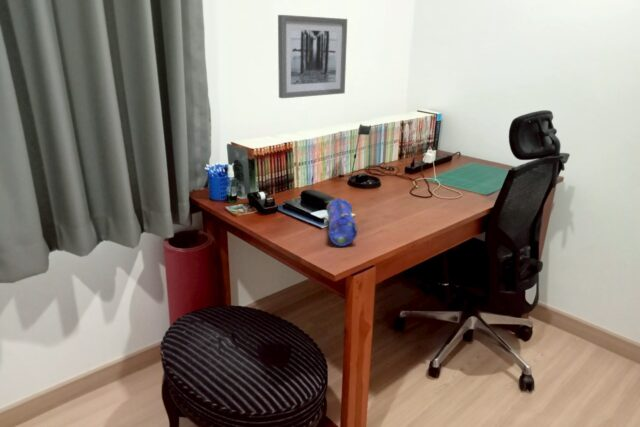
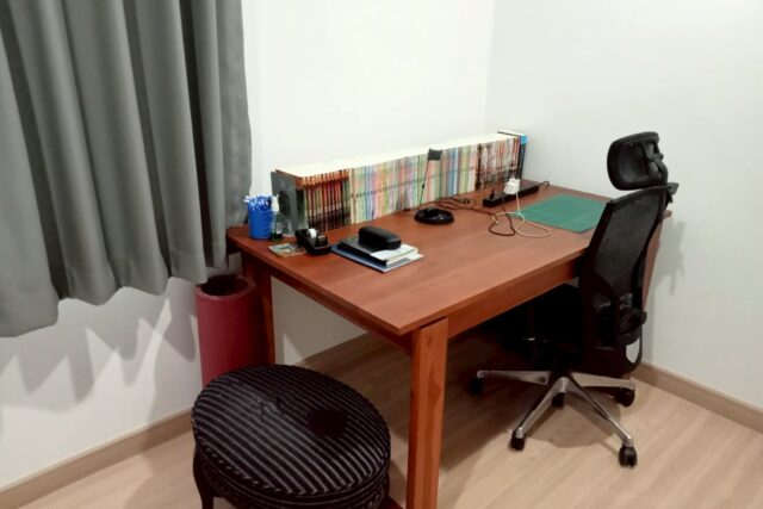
- wall art [277,14,348,99]
- pencil case [326,197,358,247]
